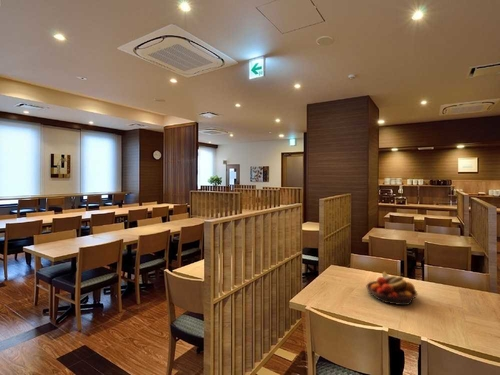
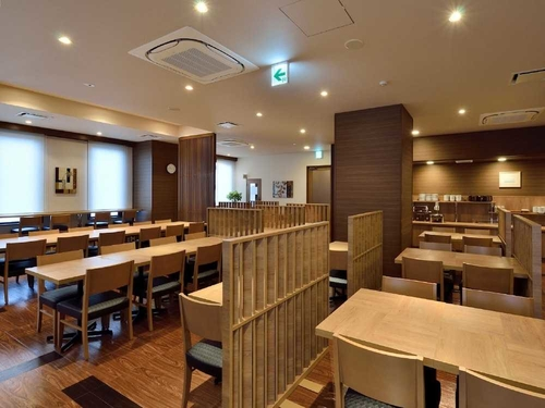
- fruit bowl [366,271,418,306]
